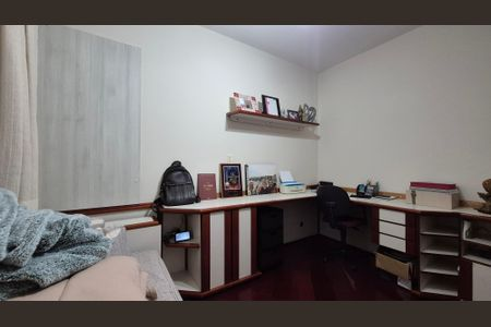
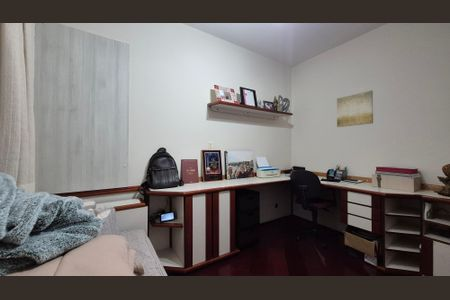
+ wall art [336,89,374,128]
